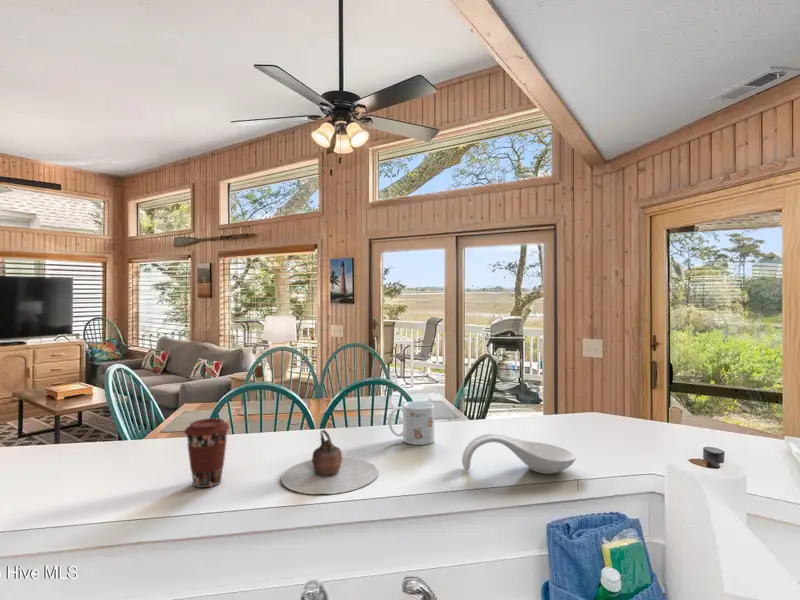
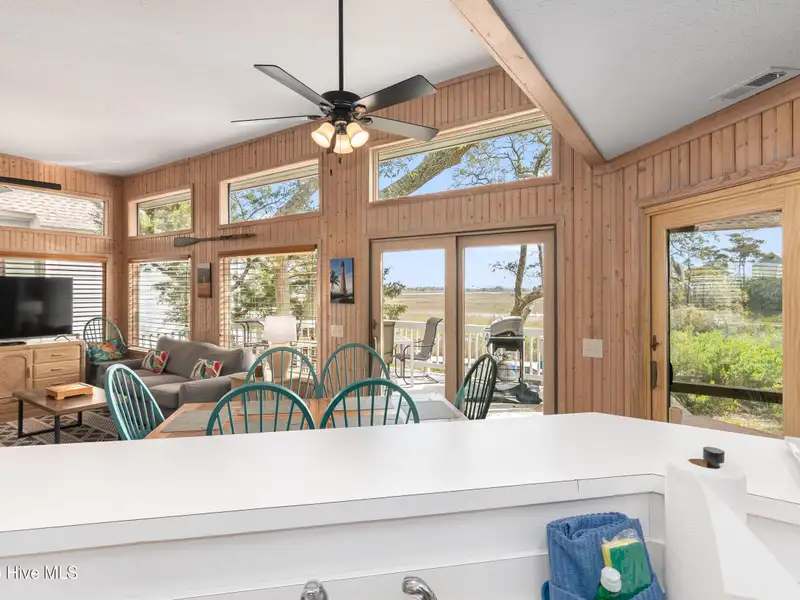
- mug [388,400,435,446]
- spoon rest [461,433,577,475]
- coffee cup [183,417,231,489]
- teapot [280,429,379,495]
